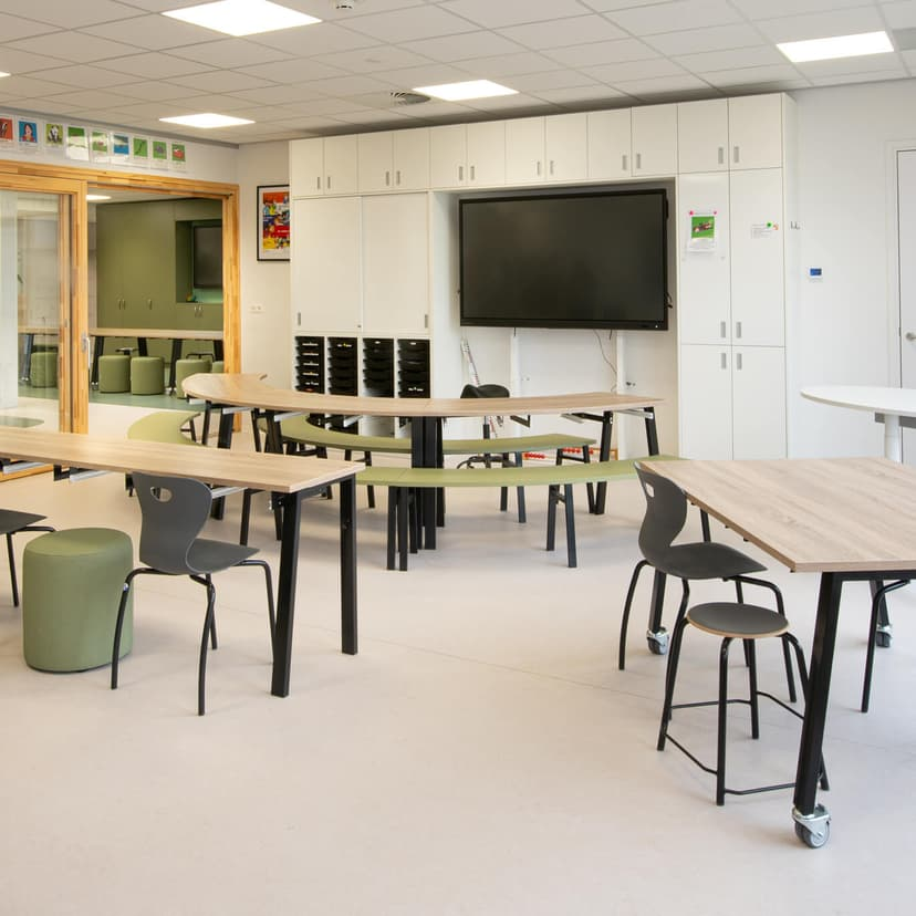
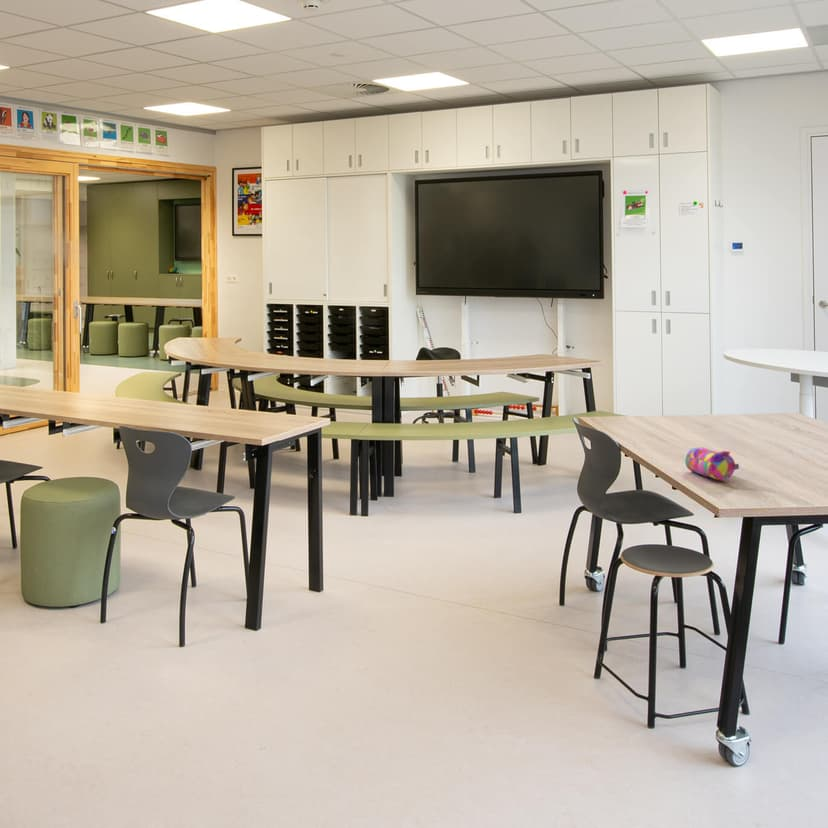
+ pencil case [684,446,740,481]
